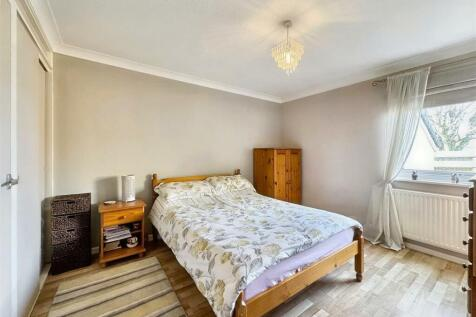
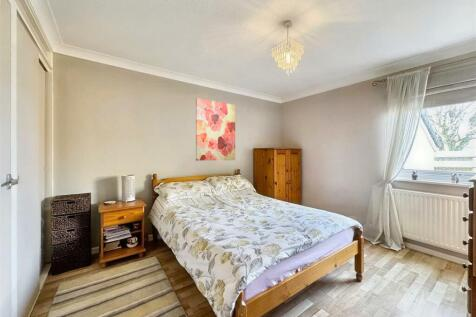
+ wall art [195,97,236,162]
